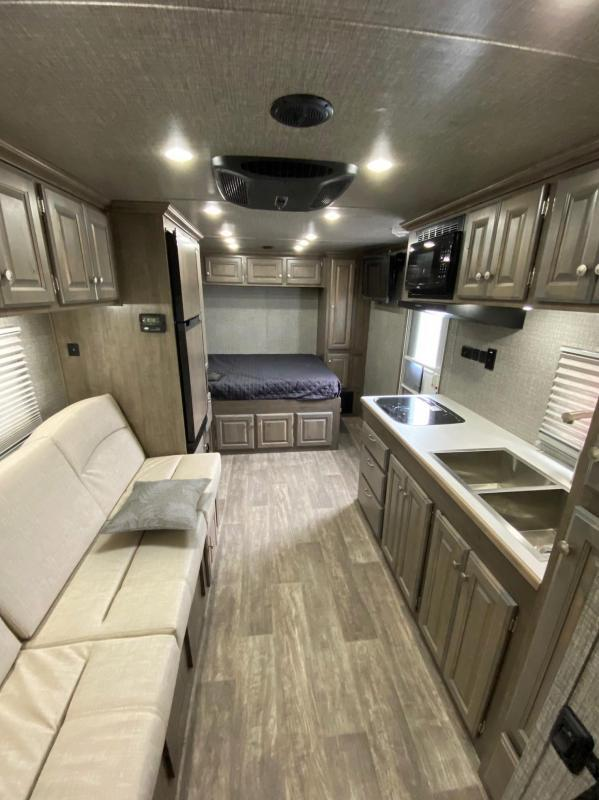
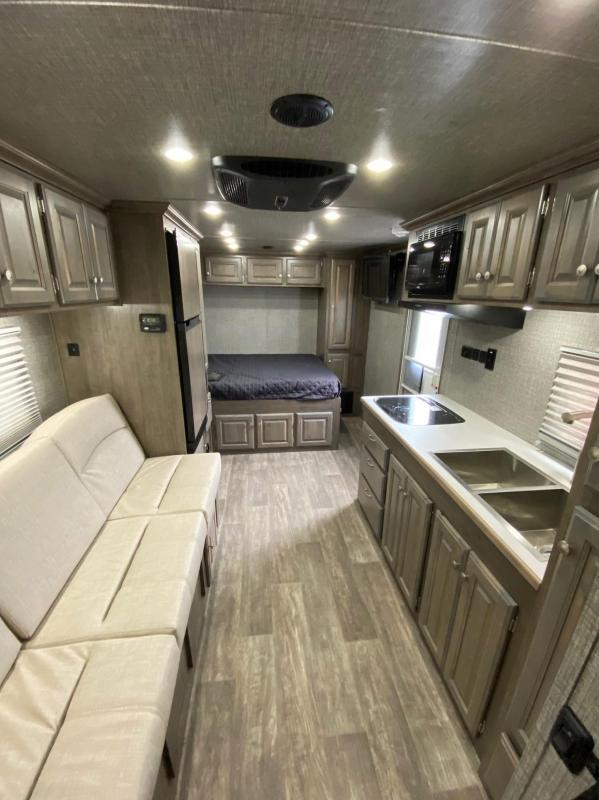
- decorative pillow [98,477,213,535]
